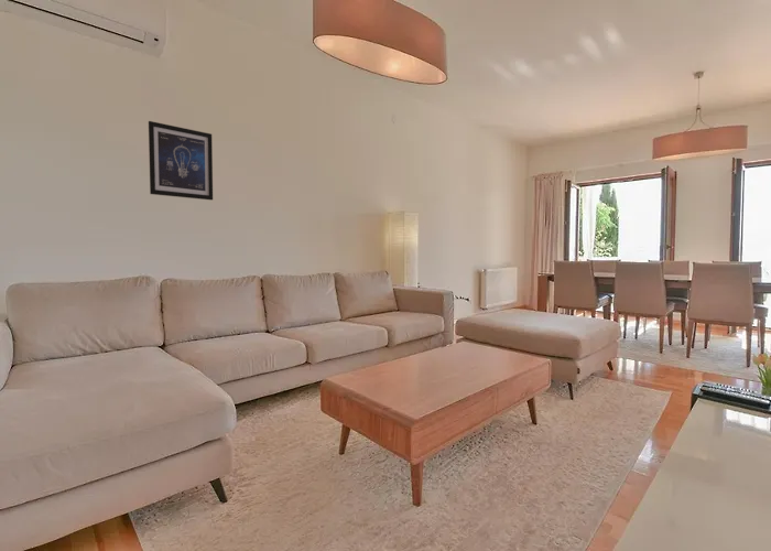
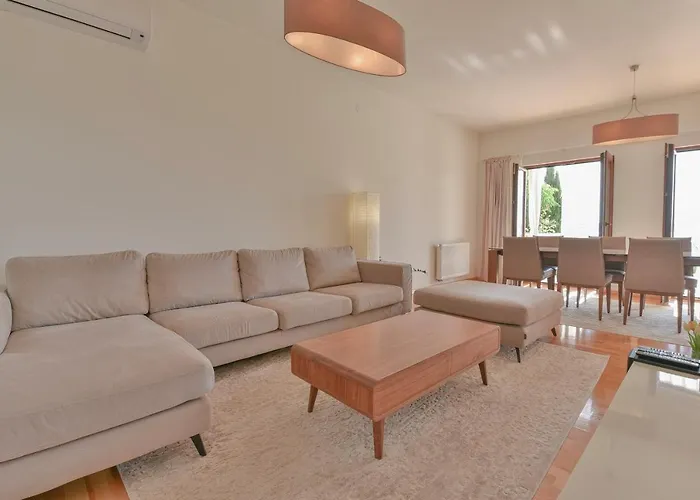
- wall art [148,120,214,201]
